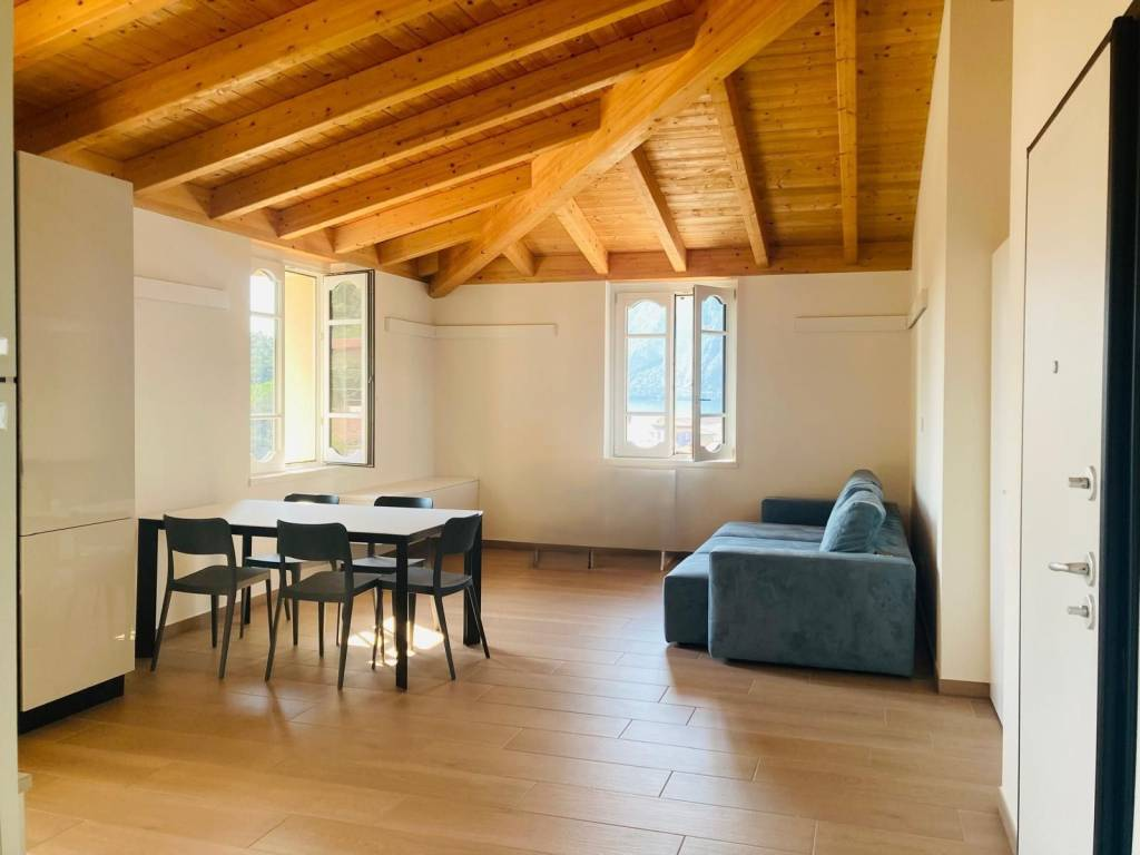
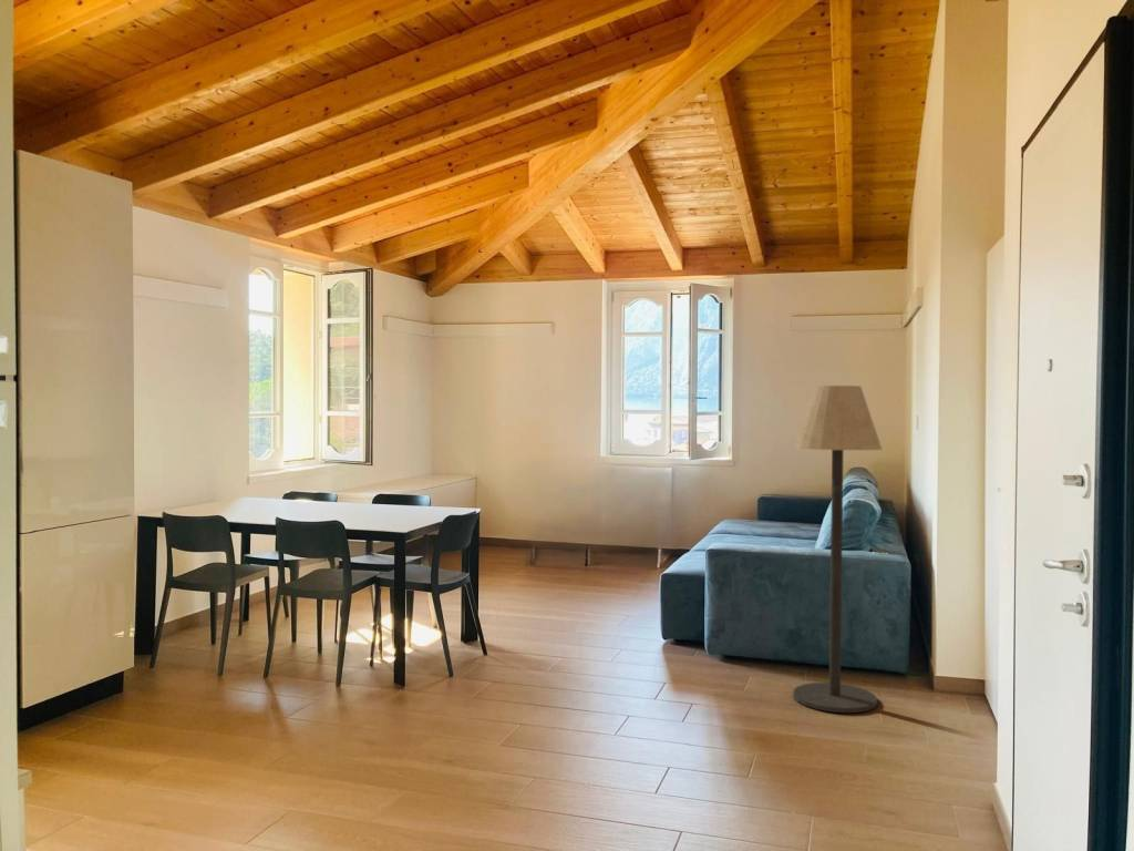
+ floor lamp [793,385,884,714]
